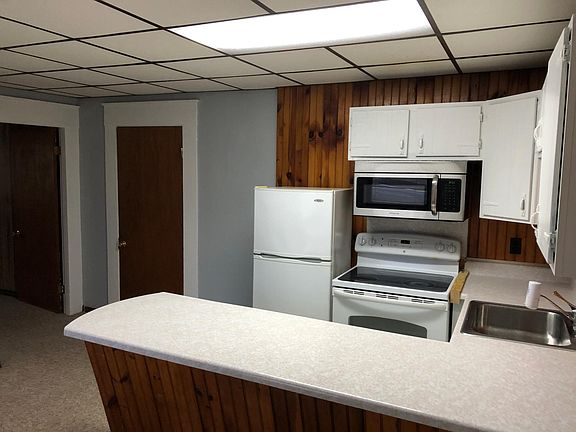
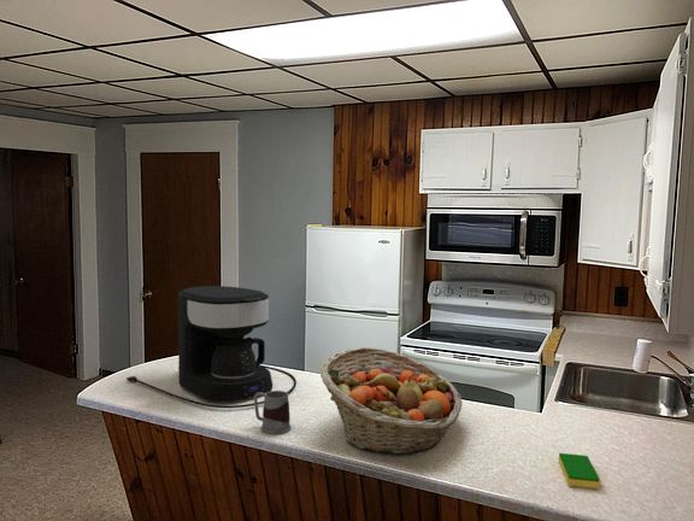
+ coffee maker [125,285,298,409]
+ fruit basket [319,346,463,456]
+ mug [253,390,293,435]
+ dish sponge [558,452,601,490]
